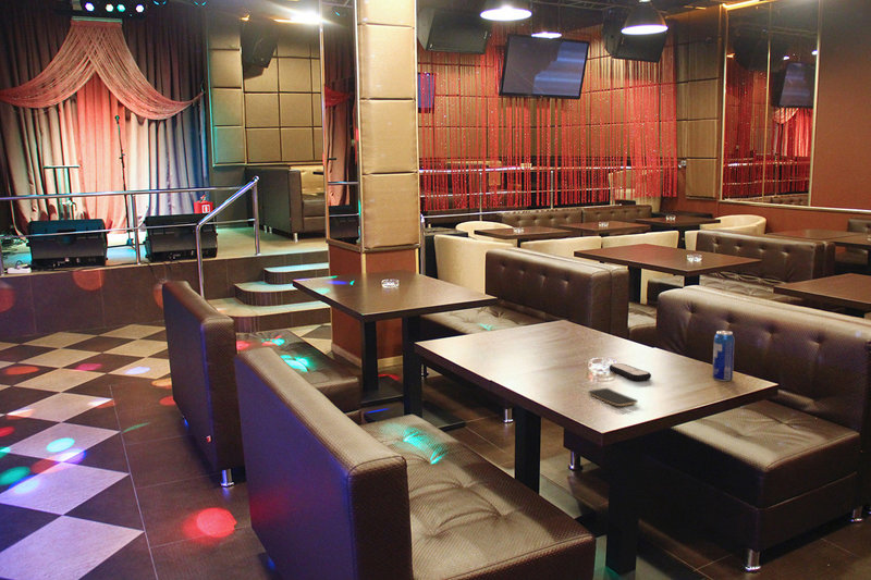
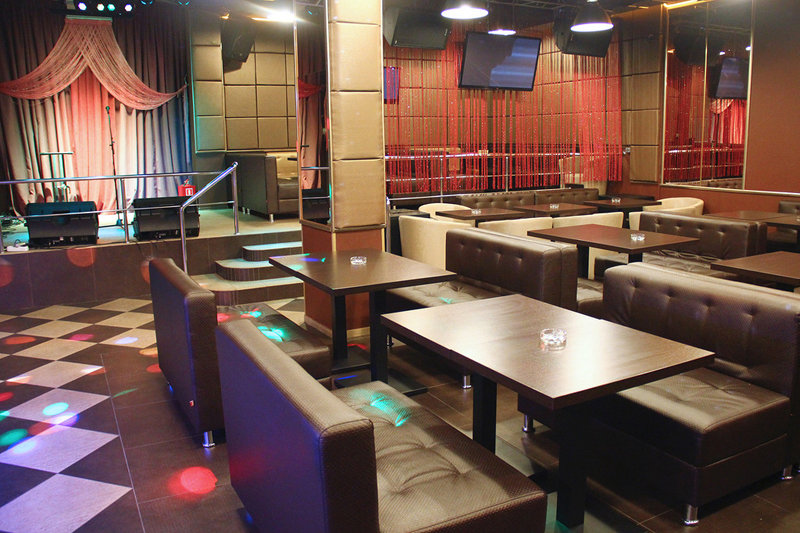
- smartphone [588,387,639,407]
- remote control [609,362,652,382]
- beverage can [711,330,736,382]
